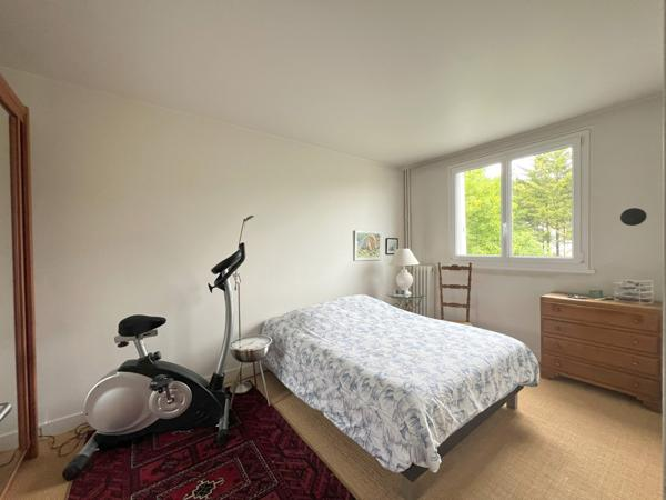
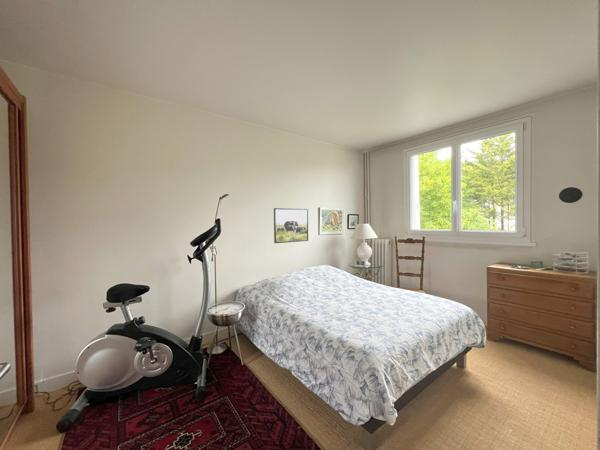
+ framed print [273,207,309,244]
